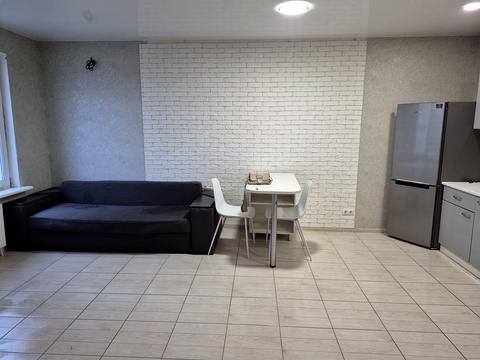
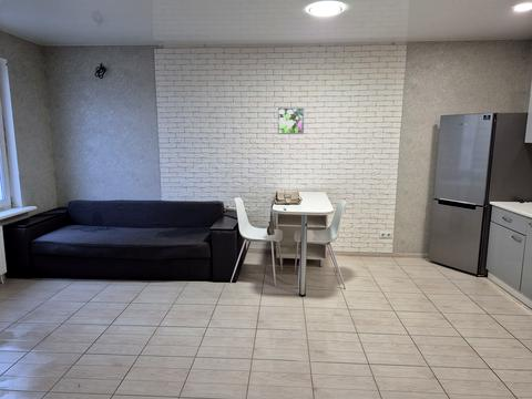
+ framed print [277,106,305,135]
